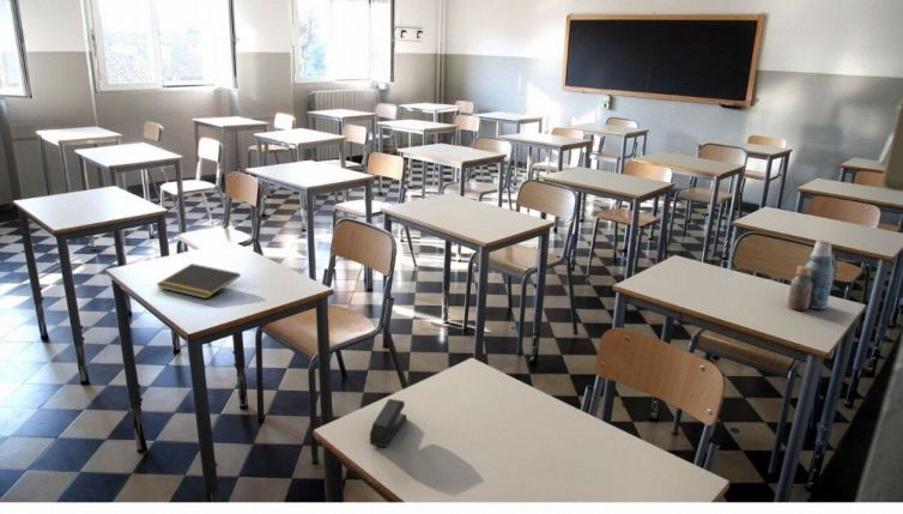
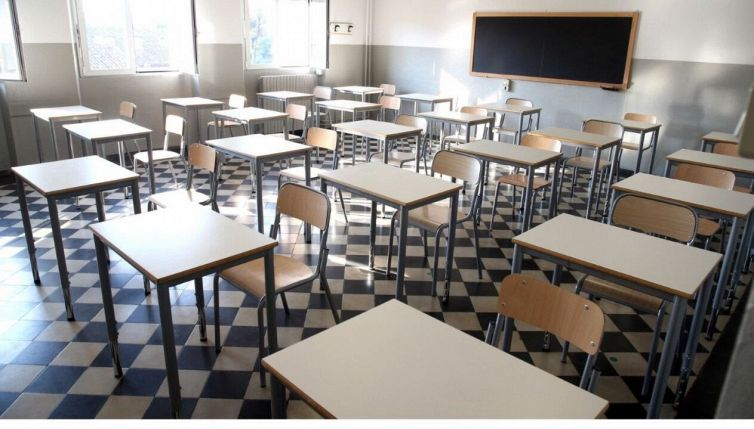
- stapler [369,398,407,448]
- bottle [787,238,835,312]
- notepad [156,262,242,300]
